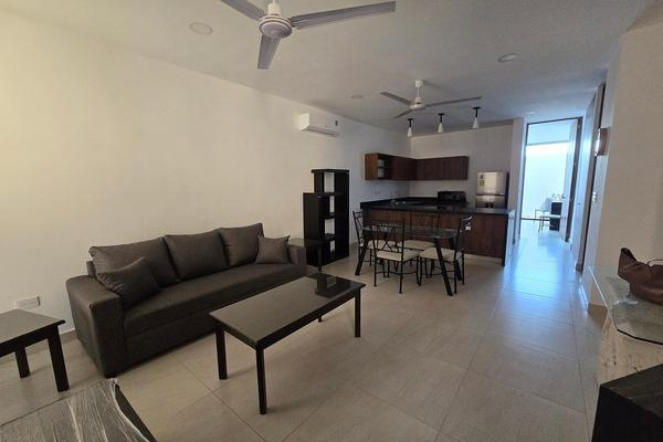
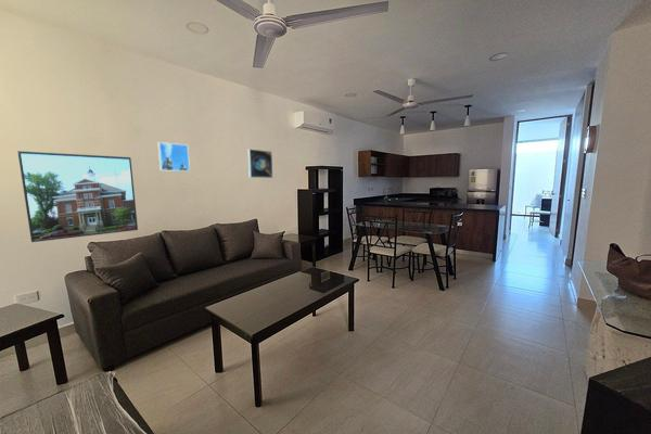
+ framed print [247,148,273,179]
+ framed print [17,150,139,243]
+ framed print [157,141,191,173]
